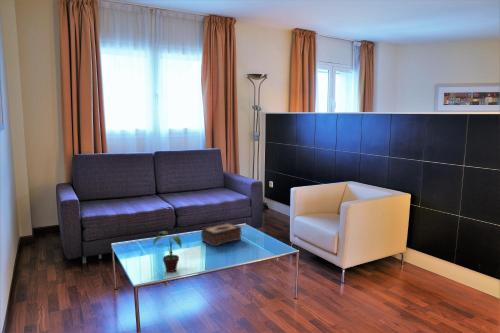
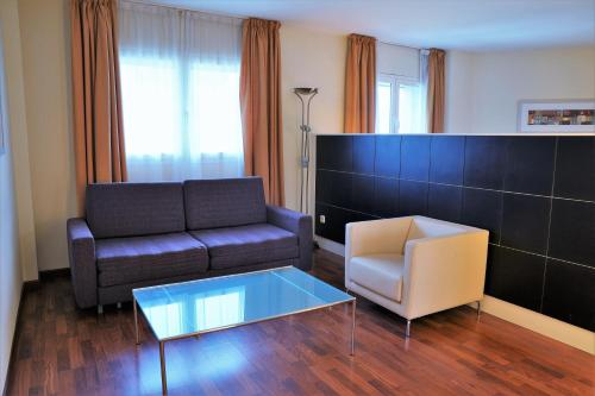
- tissue box [200,222,243,248]
- potted plant [152,230,183,273]
